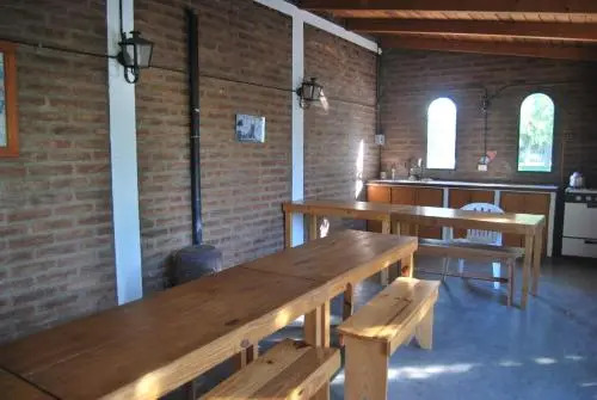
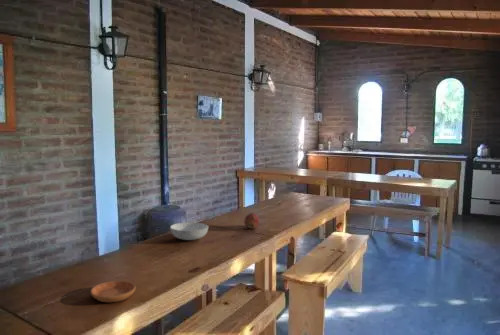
+ saucer [90,280,136,303]
+ fruit [243,212,261,230]
+ serving bowl [169,221,209,241]
